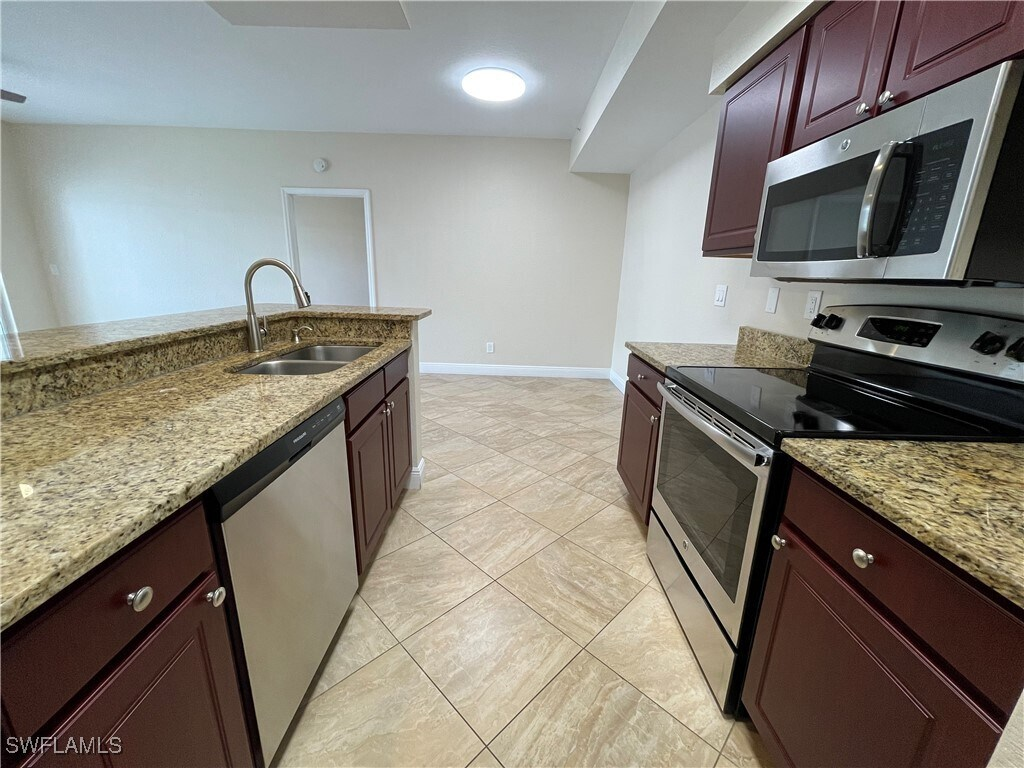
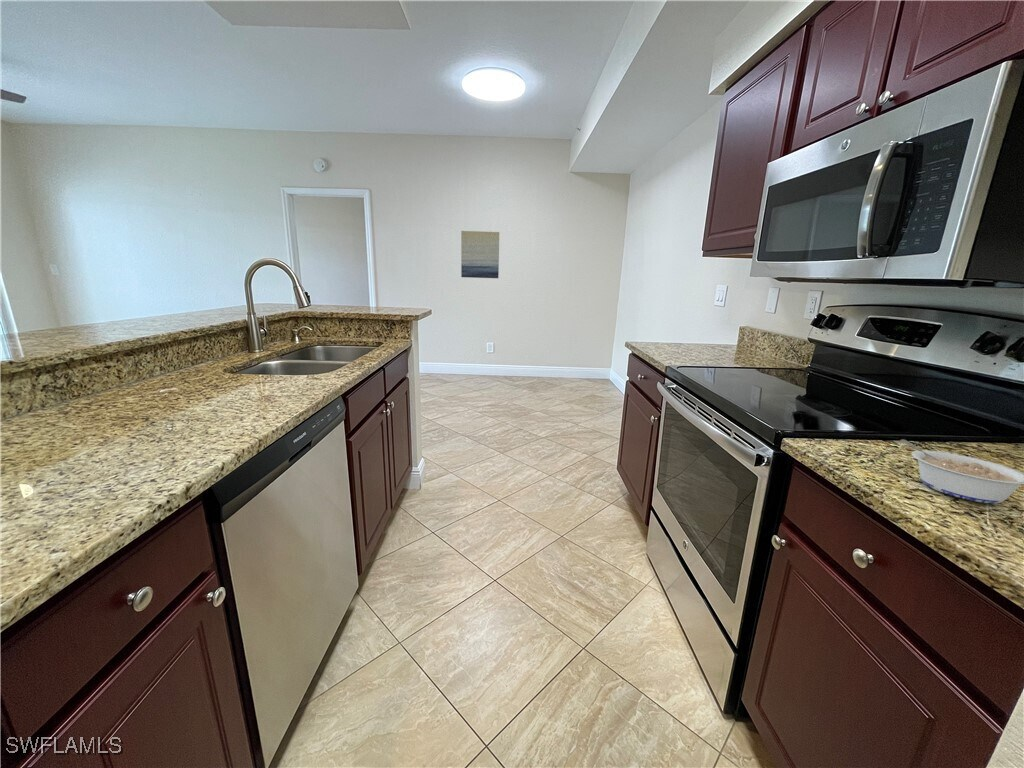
+ legume [900,438,1024,504]
+ wall art [460,230,500,279]
